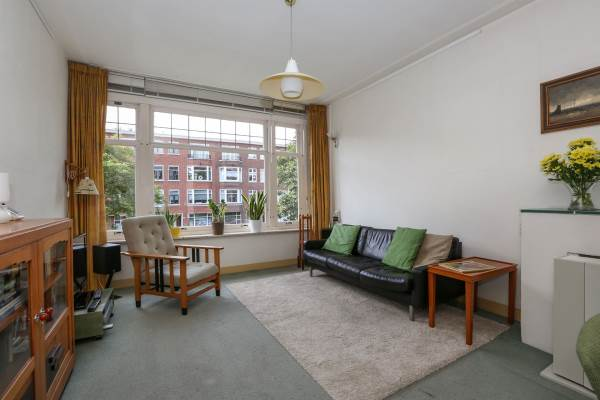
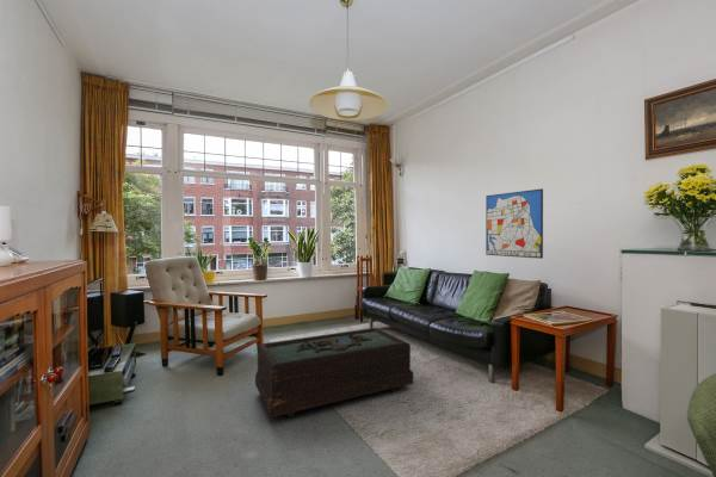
+ wall art [484,187,544,260]
+ coffee table [254,327,415,419]
